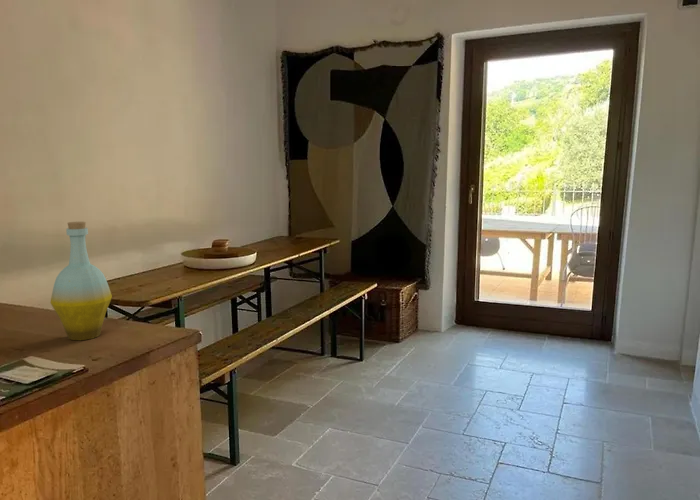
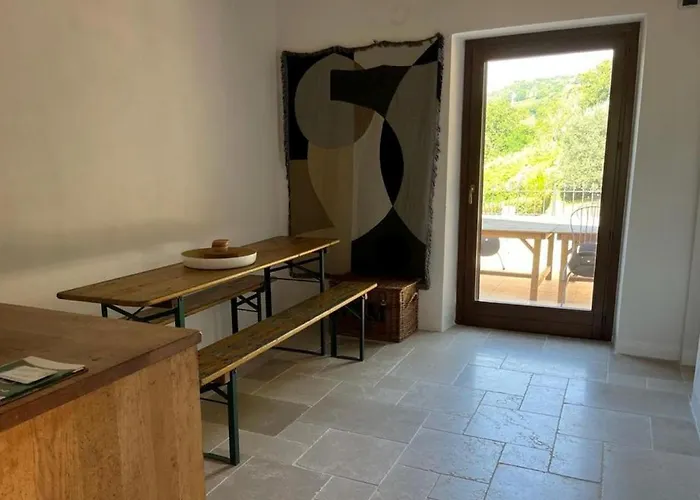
- bottle [49,221,113,341]
